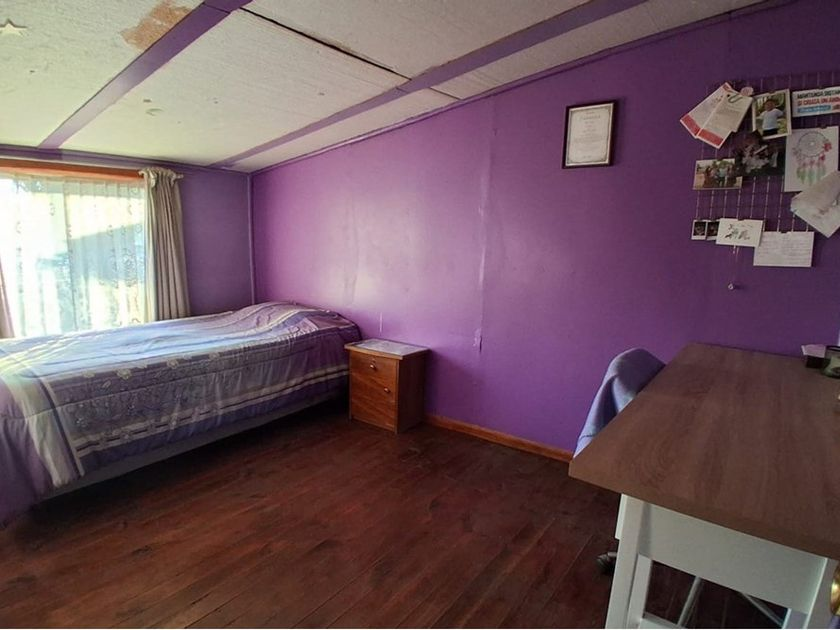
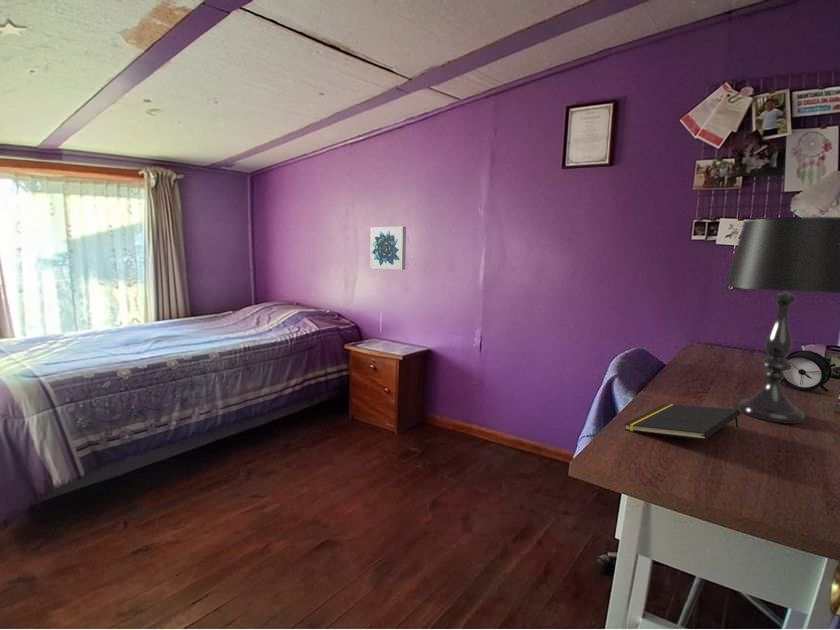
+ table lamp [724,216,840,425]
+ wall art [369,225,407,271]
+ alarm clock [780,349,837,393]
+ notepad [623,403,741,440]
